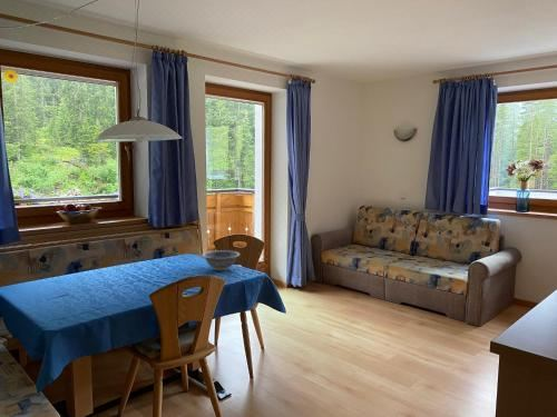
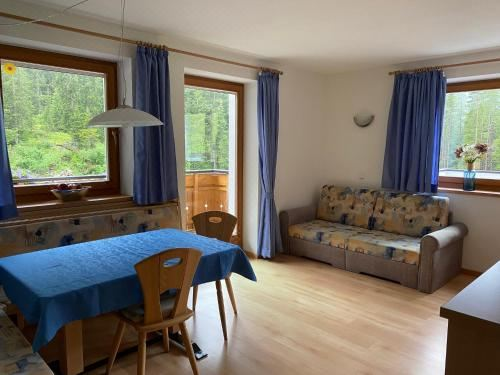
- decorative bowl [201,249,241,271]
